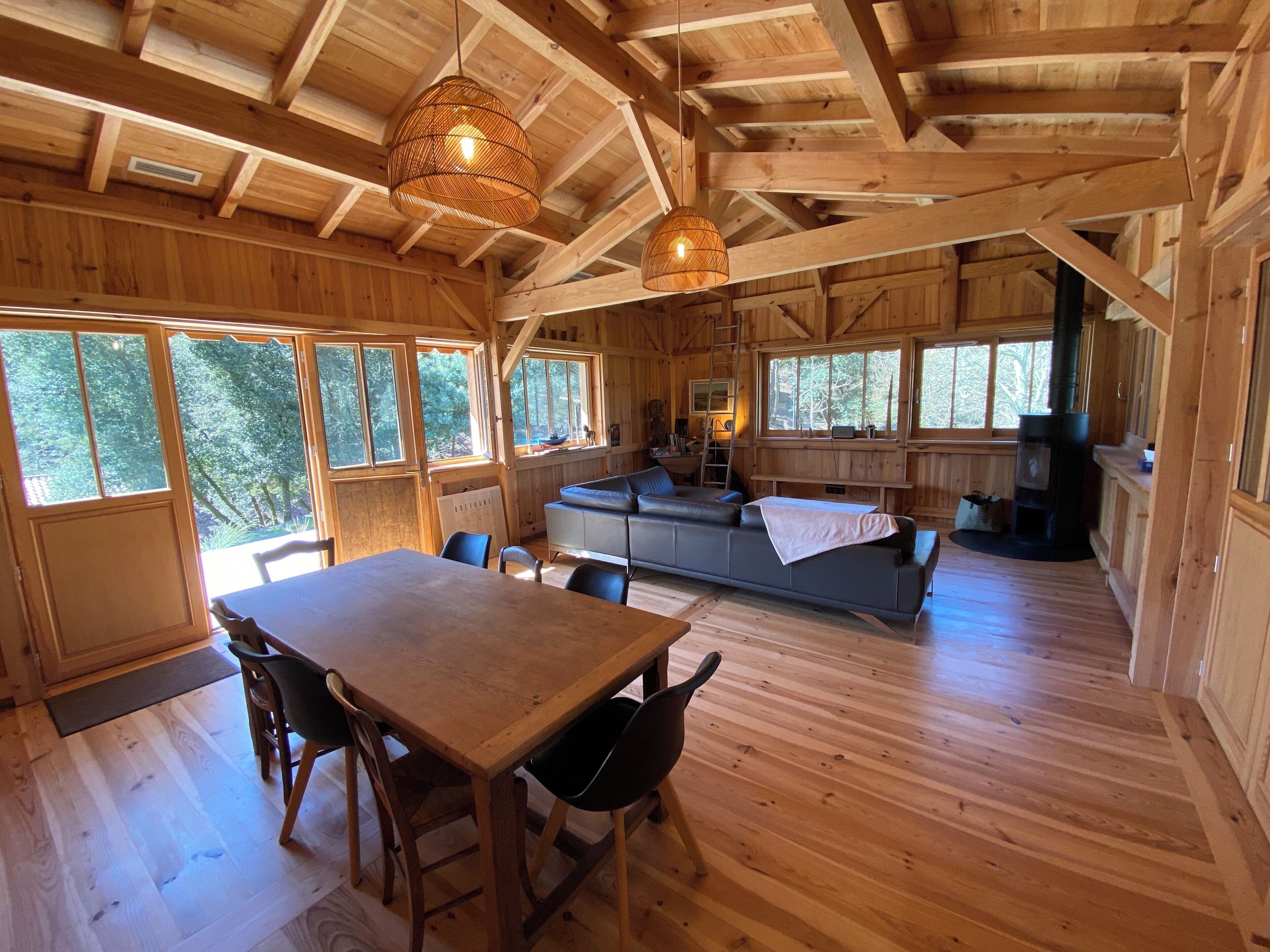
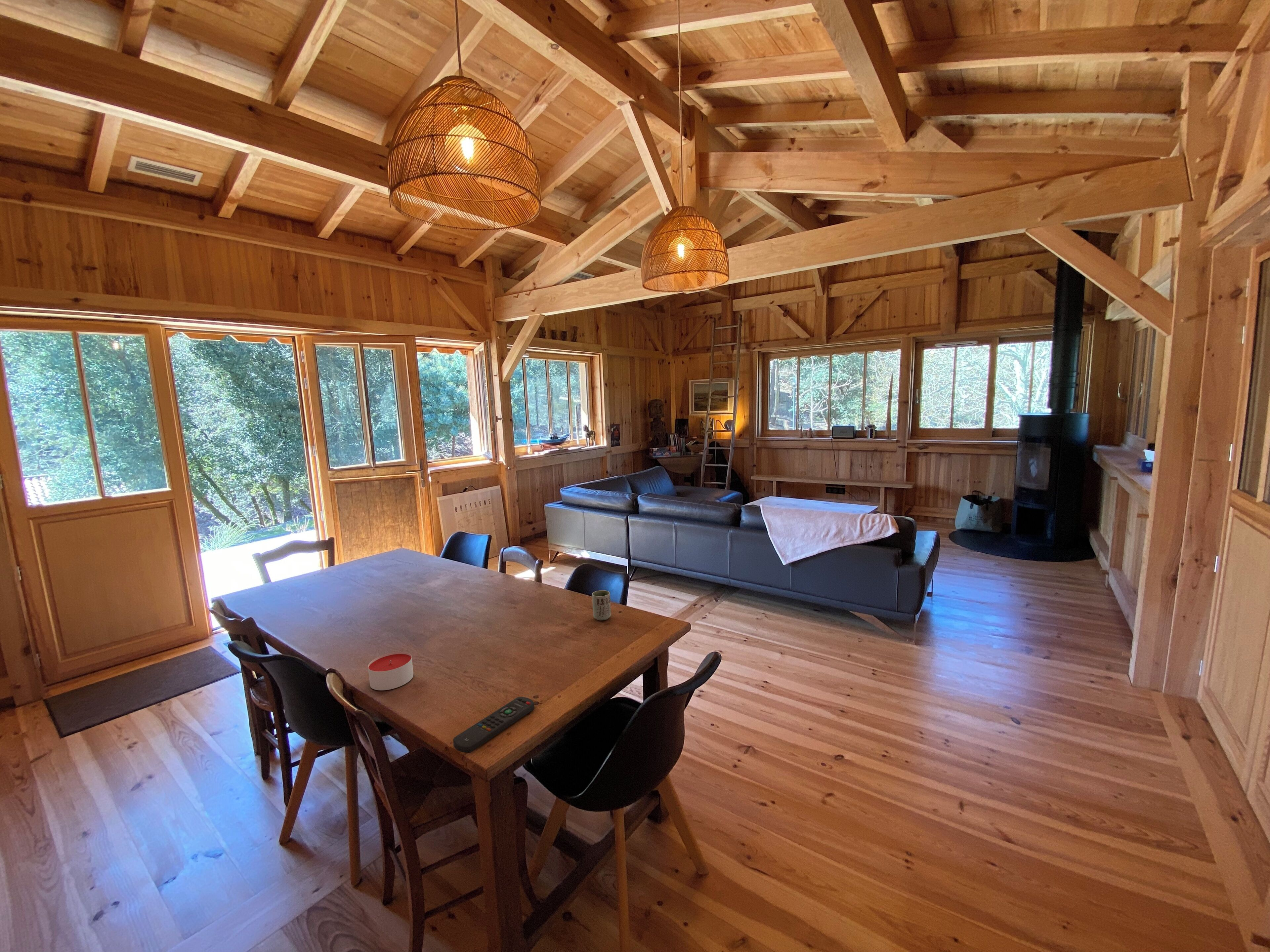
+ cup [592,590,611,621]
+ remote control [453,696,535,753]
+ candle [368,652,414,691]
